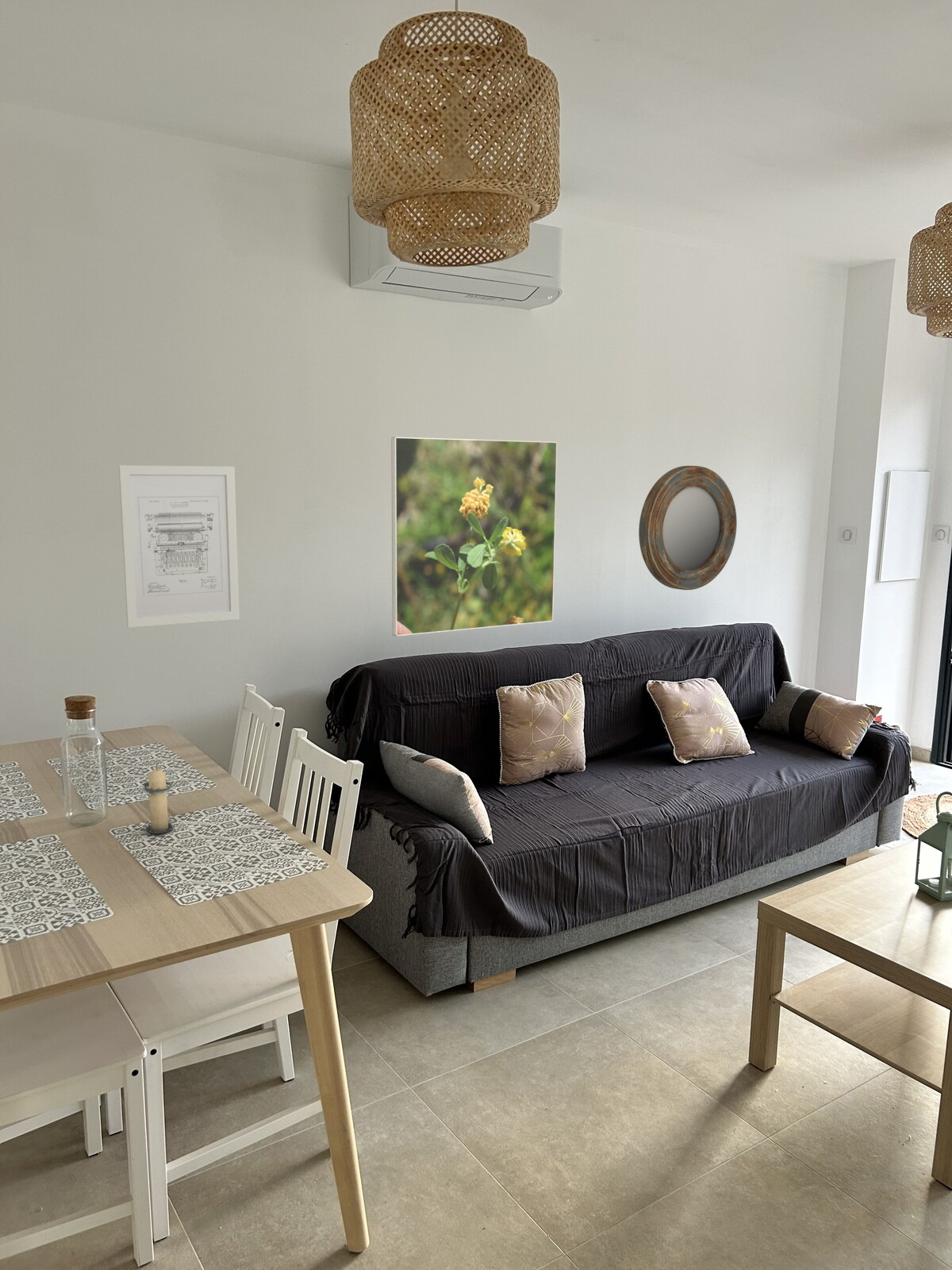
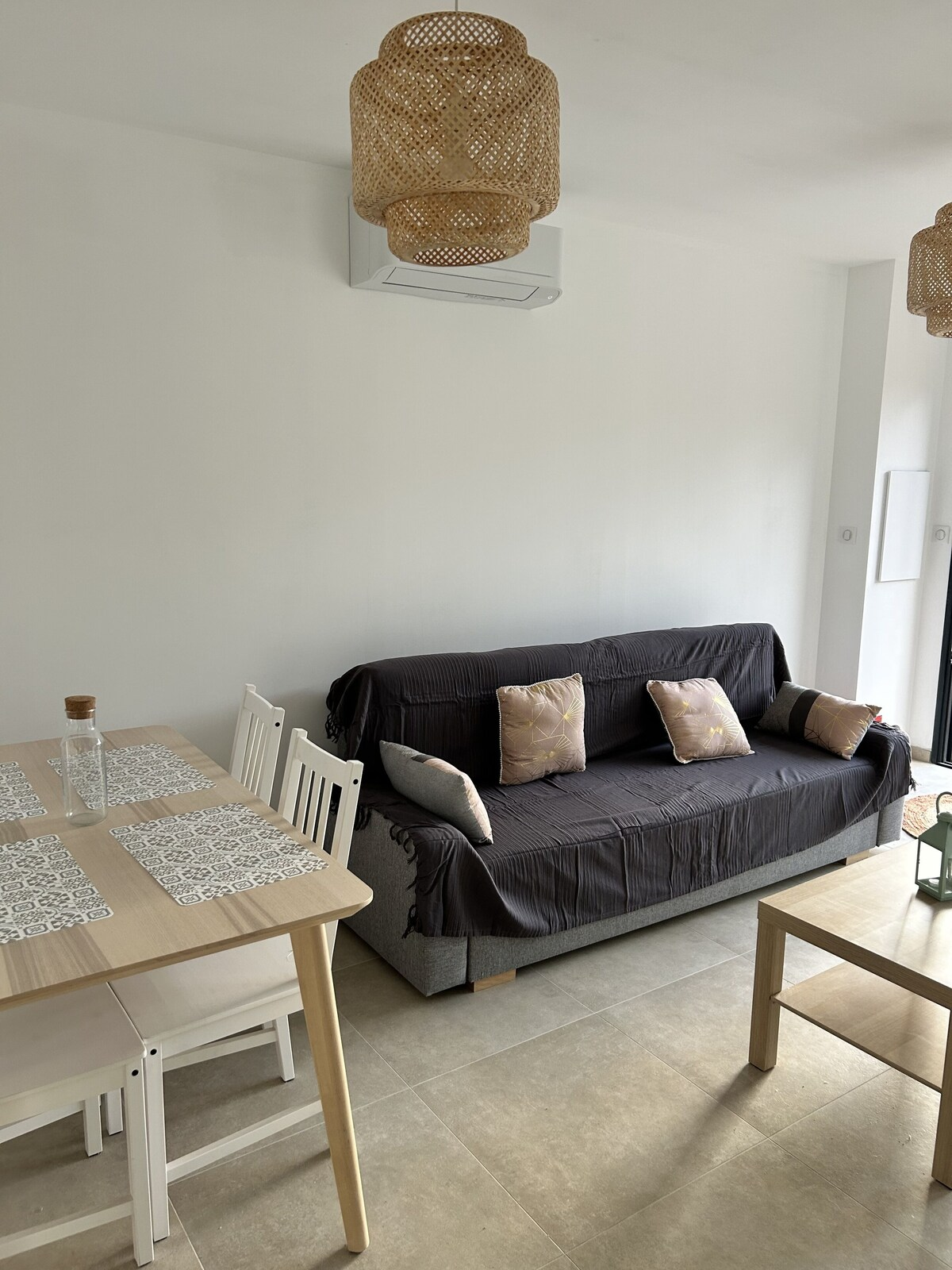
- home mirror [638,465,738,591]
- candle [142,764,174,834]
- wall art [118,464,240,629]
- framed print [390,437,558,637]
